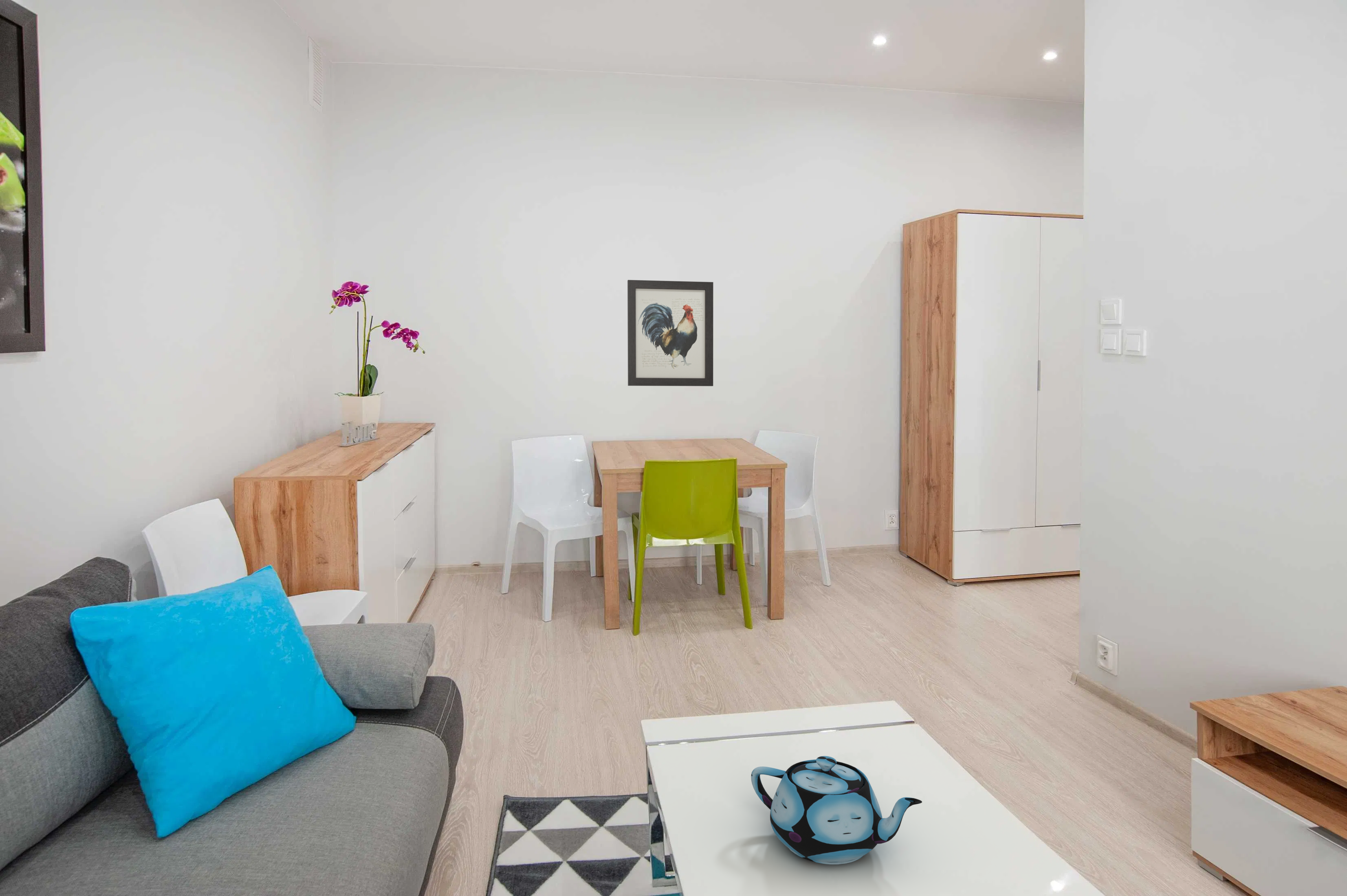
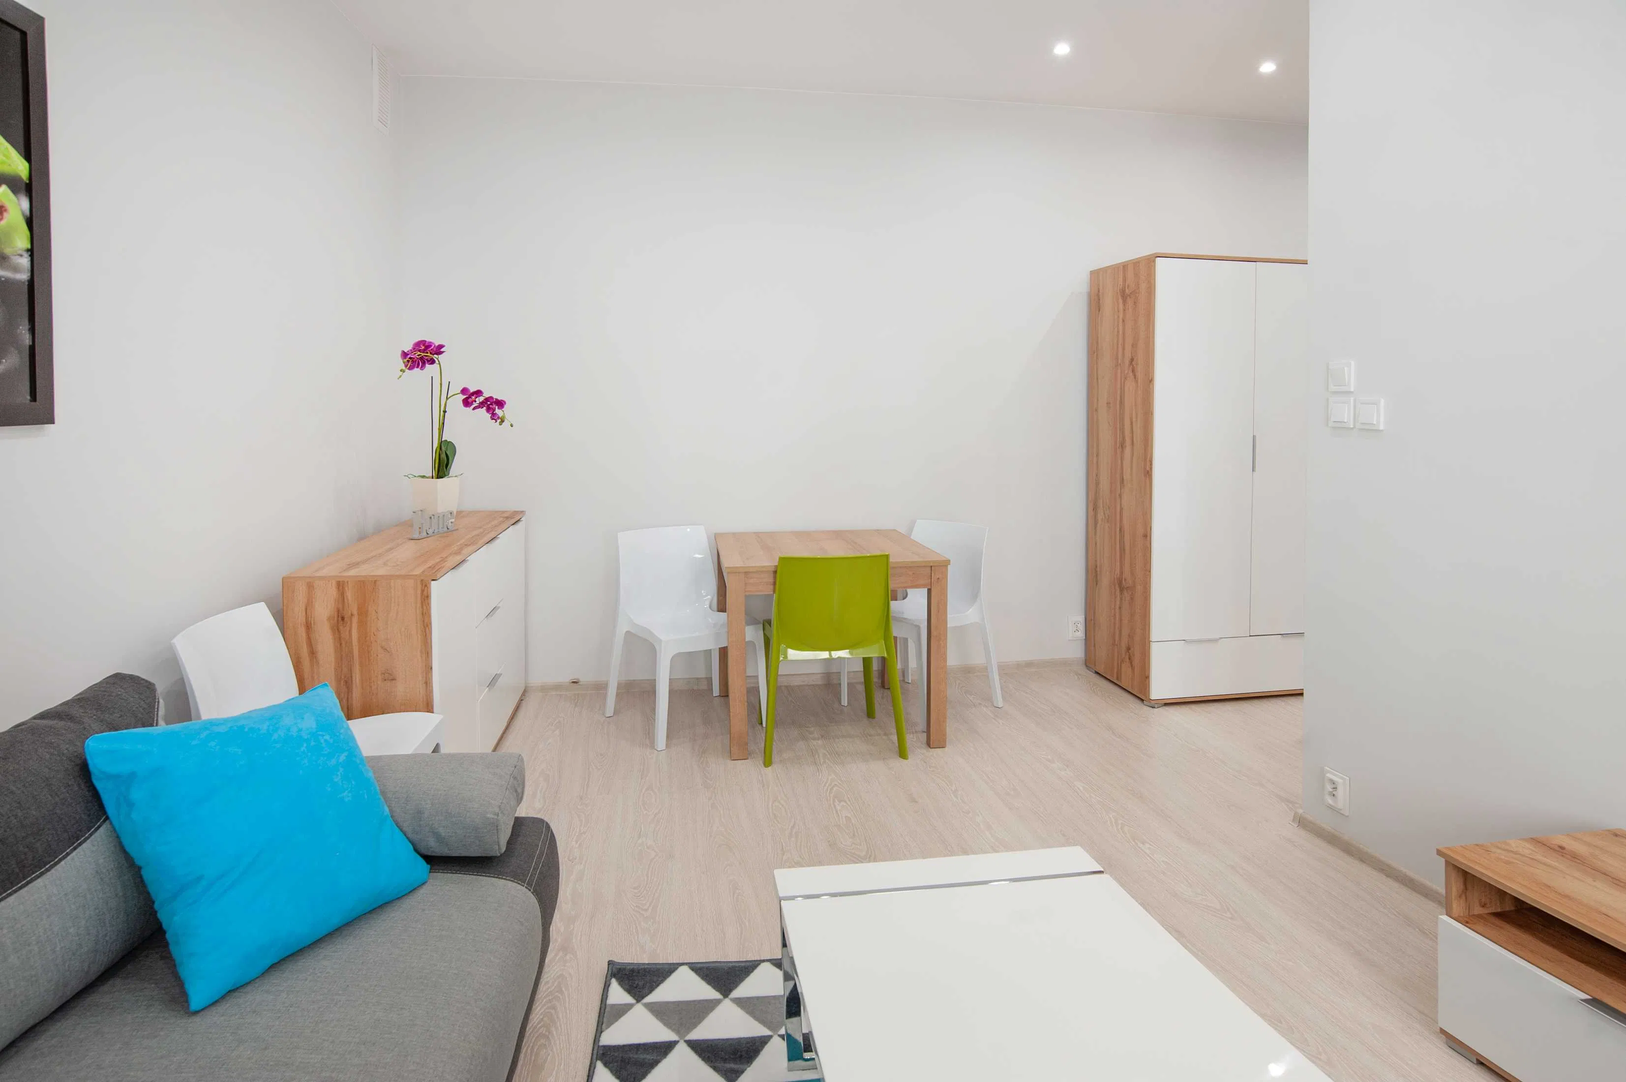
- teapot [751,755,922,865]
- wall art [627,279,714,387]
